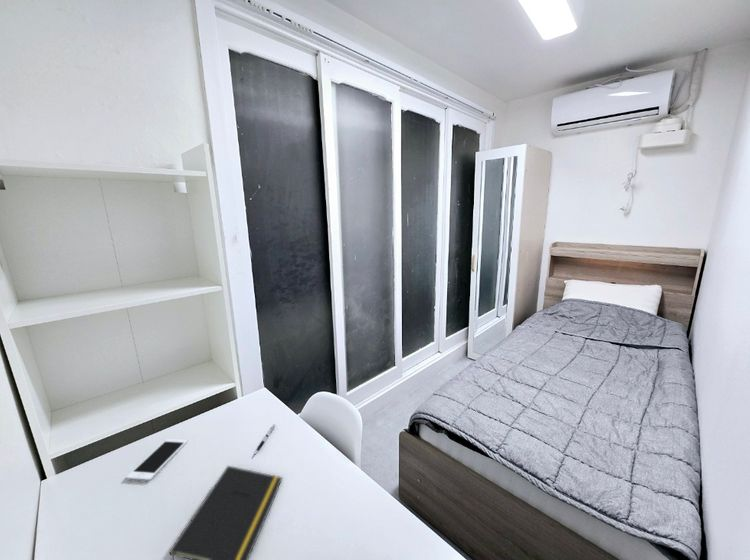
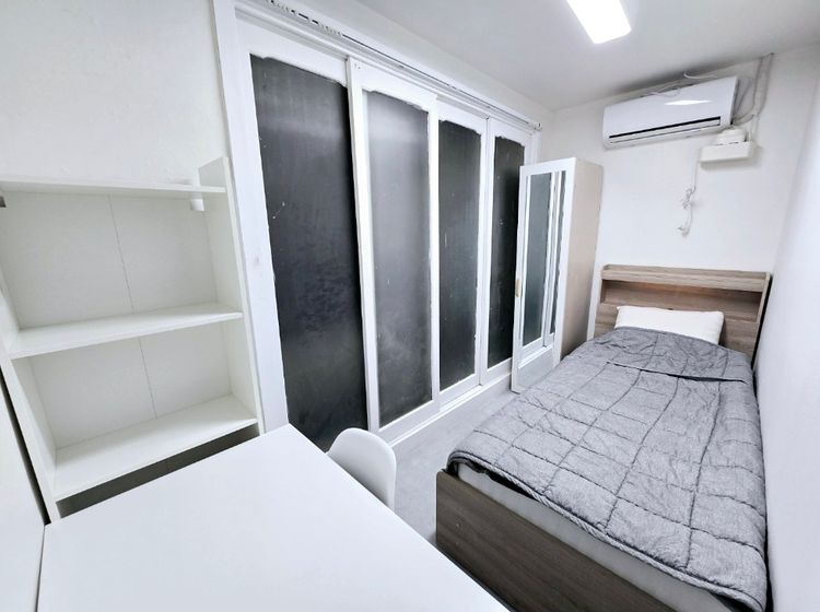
- pen [253,423,276,456]
- cell phone [125,438,189,481]
- notepad [169,465,284,560]
